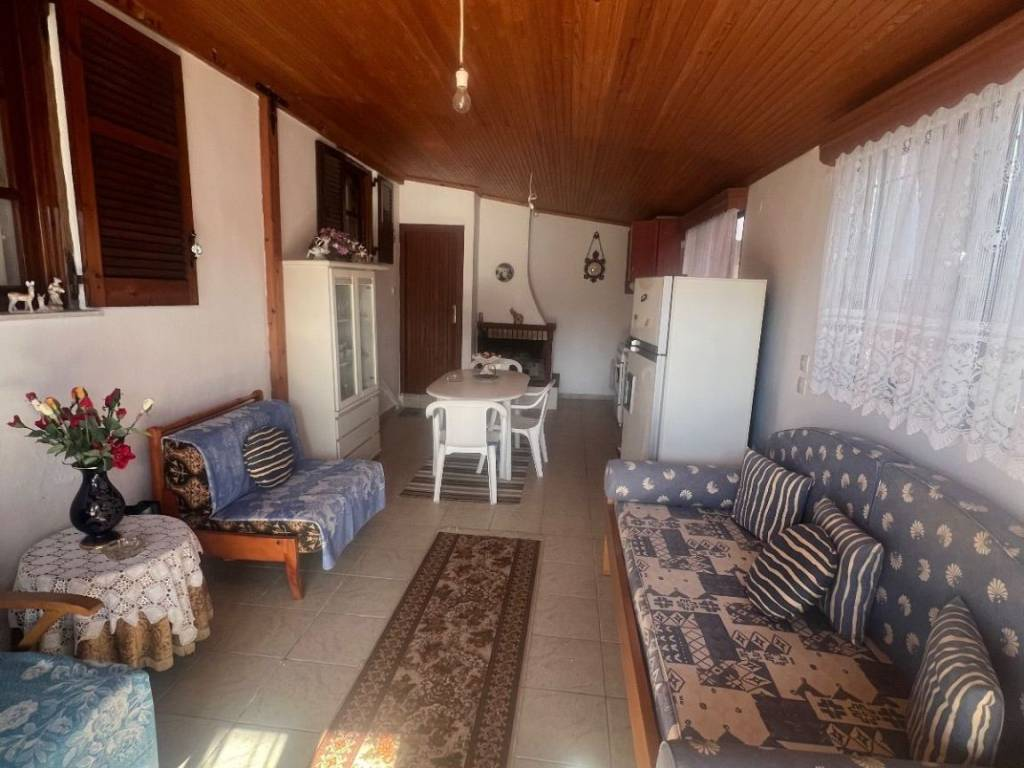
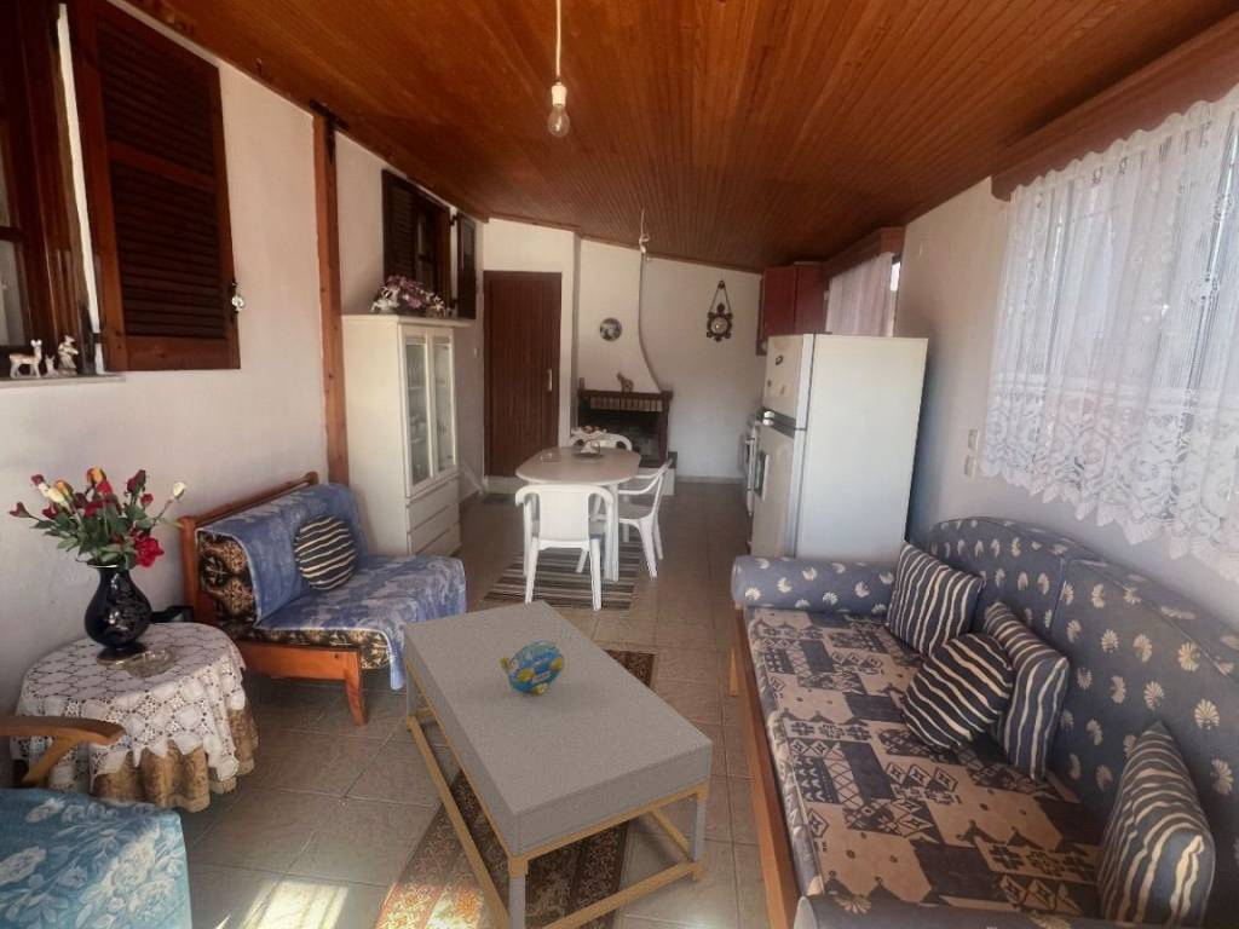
+ decorative bowl [501,641,564,696]
+ coffee table [402,599,714,929]
